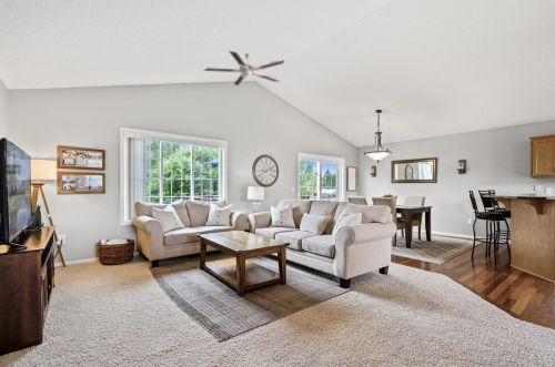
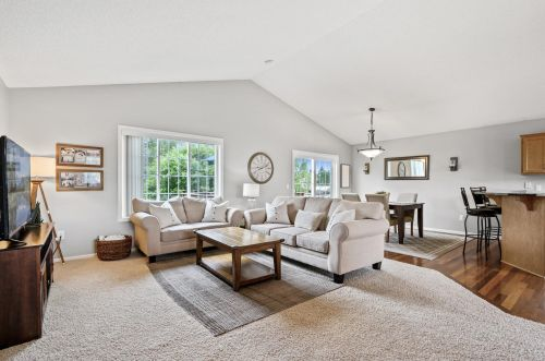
- ceiling fan [202,50,285,86]
